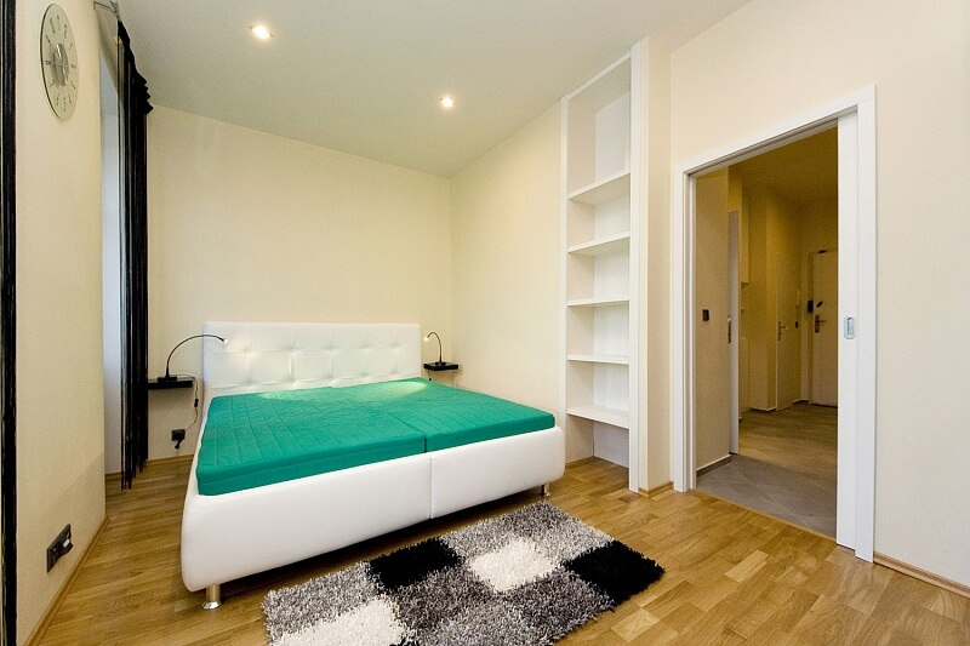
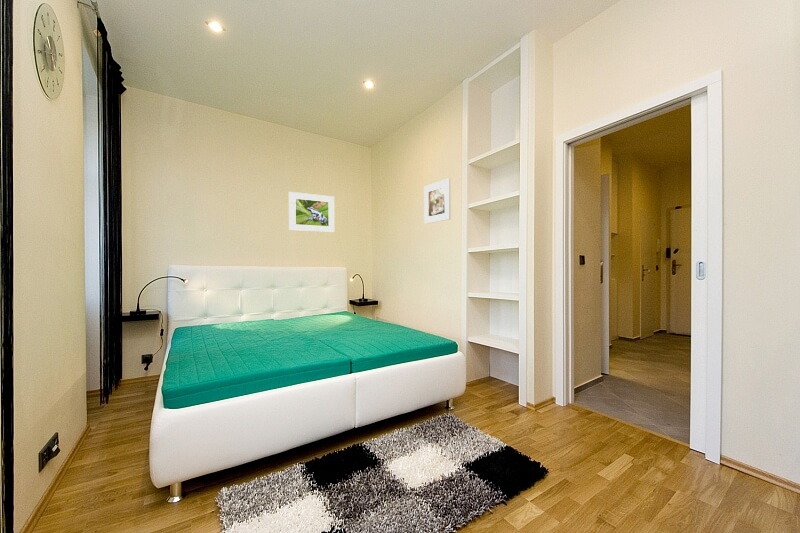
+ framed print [423,177,452,225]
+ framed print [288,191,335,234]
